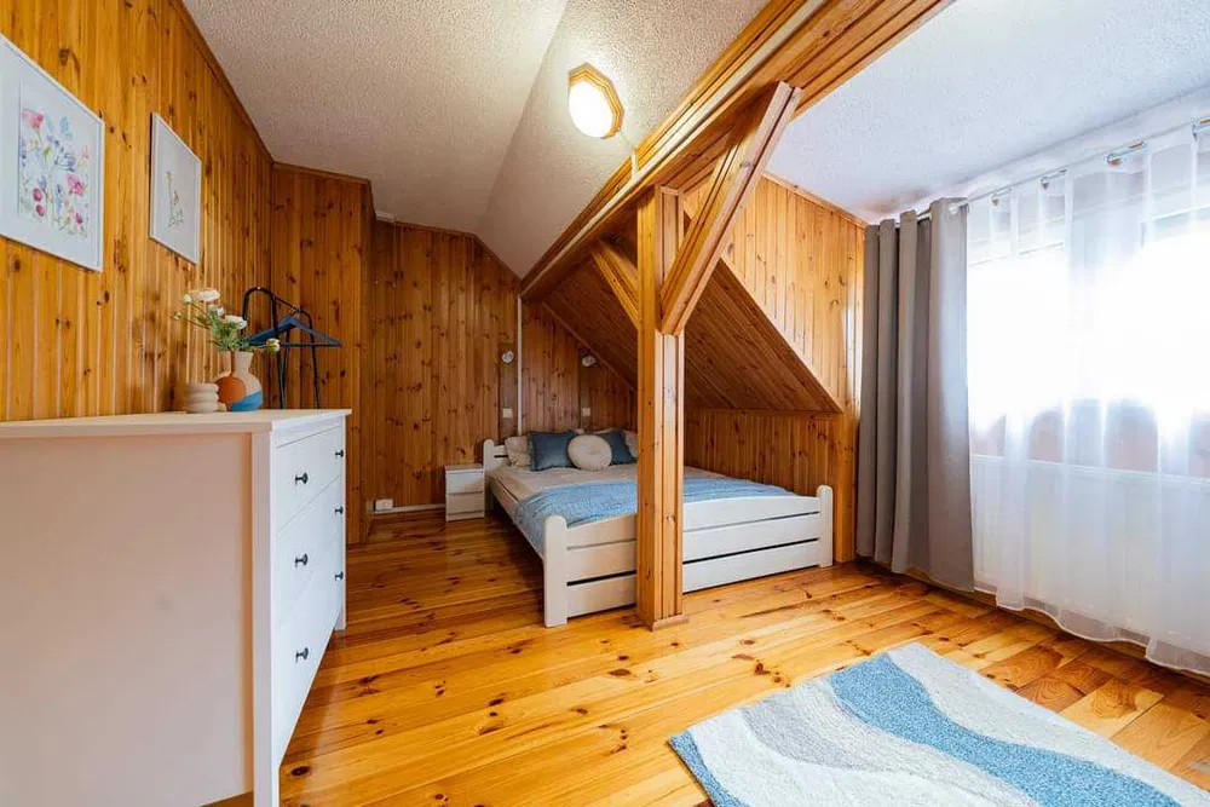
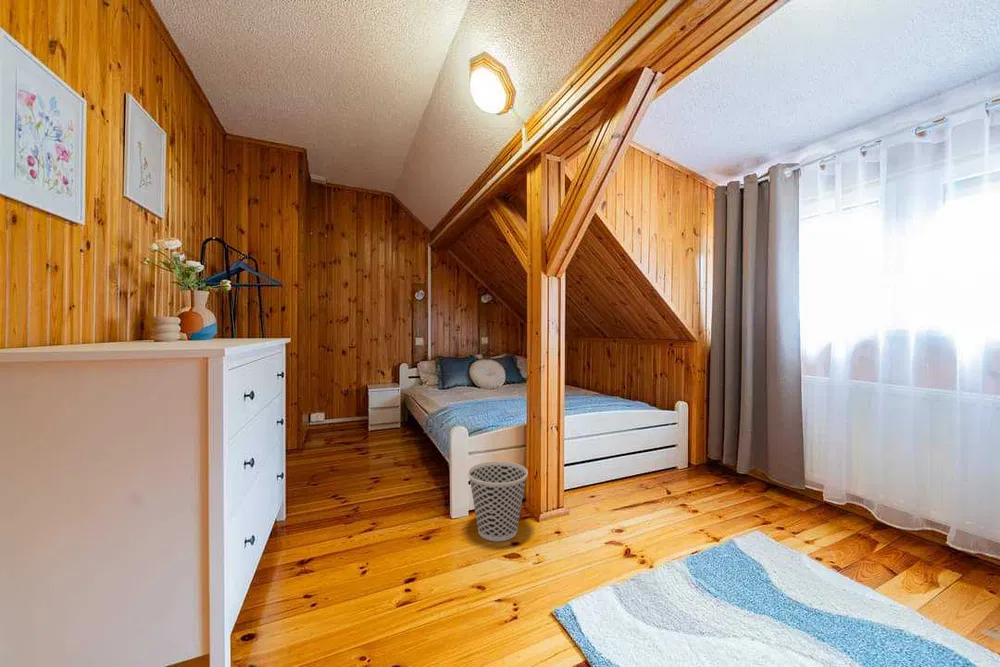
+ wastebasket [467,460,529,542]
